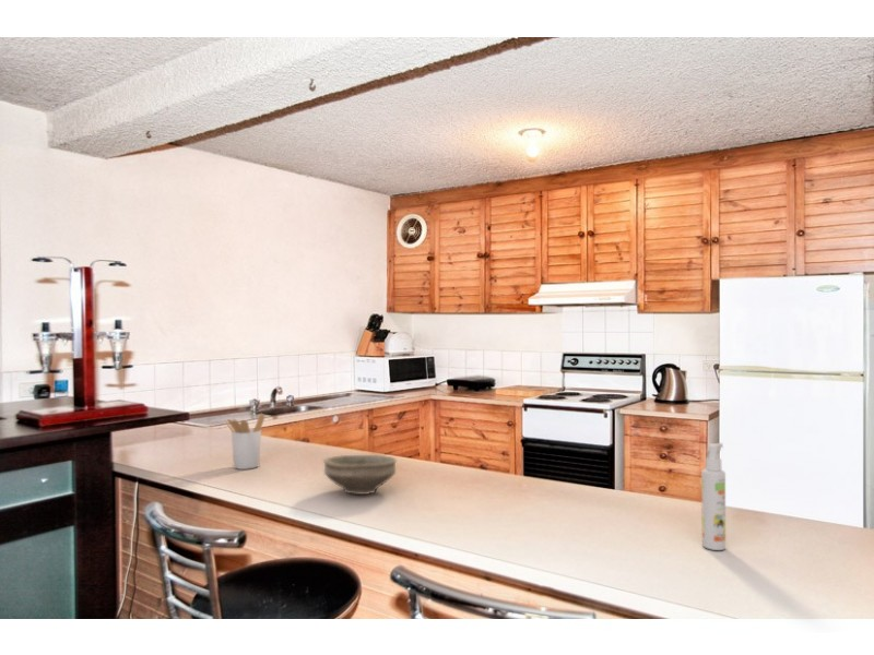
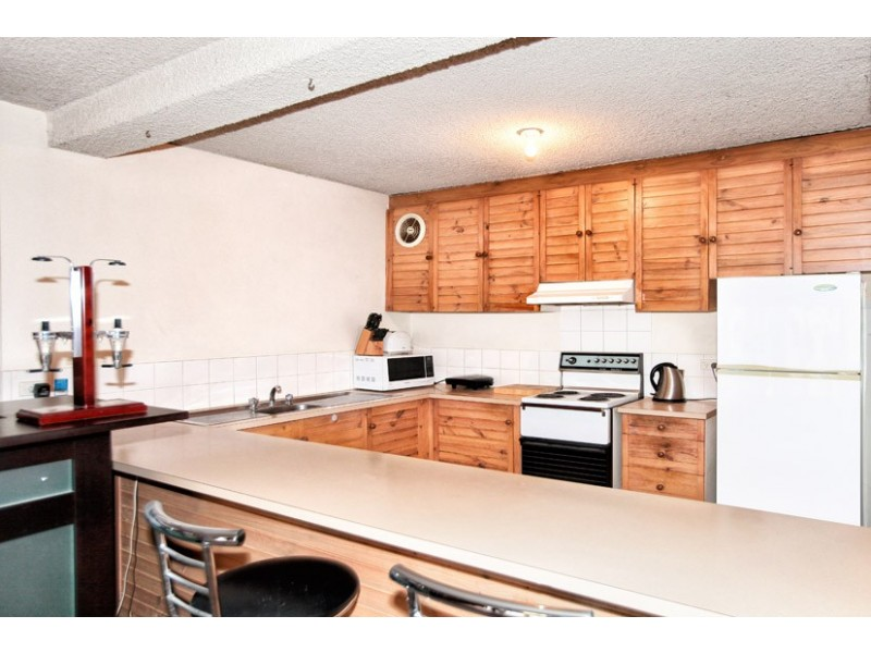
- spray bottle [700,442,727,551]
- bowl [322,454,398,496]
- utensil holder [224,413,265,471]
